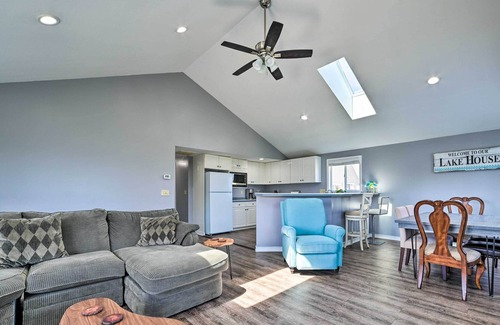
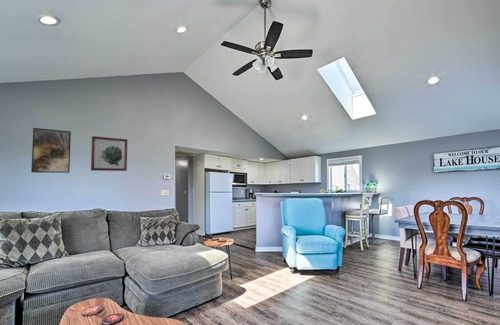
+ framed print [30,127,72,174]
+ wall art [90,135,128,172]
